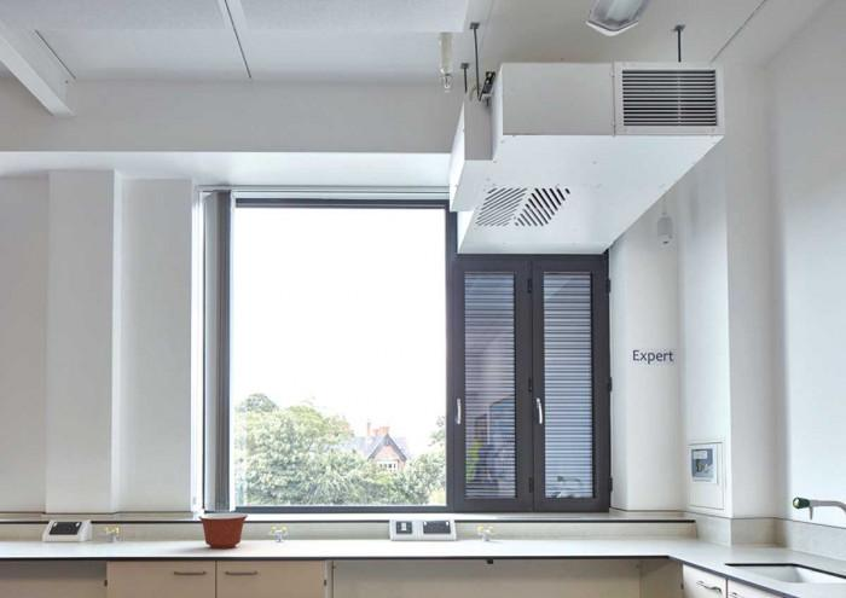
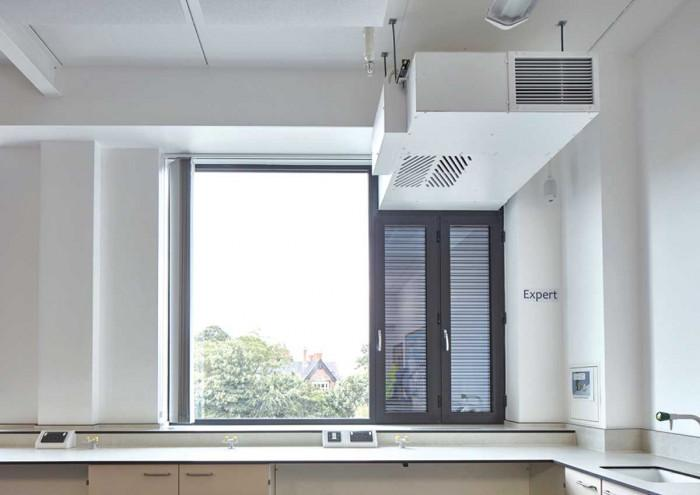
- mixing bowl [197,512,249,550]
